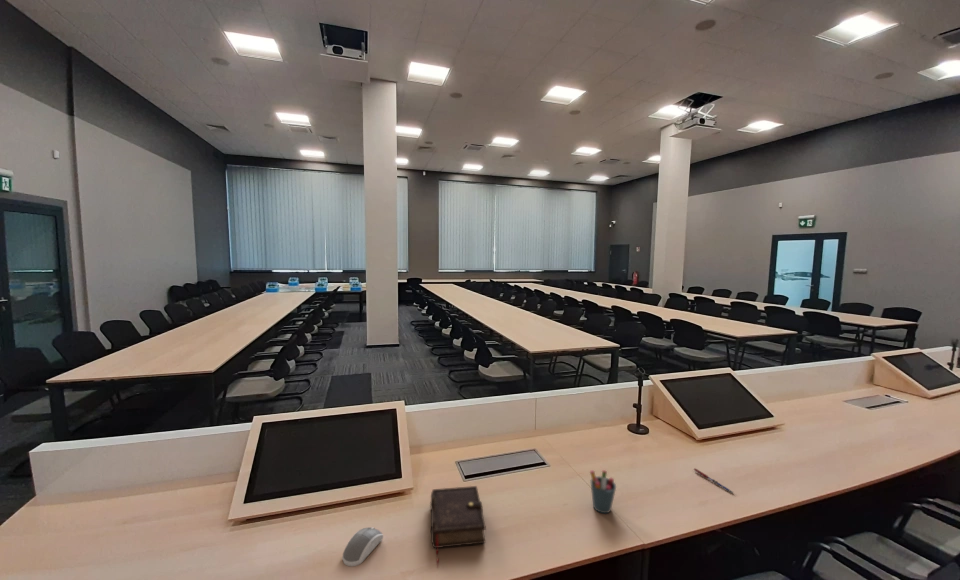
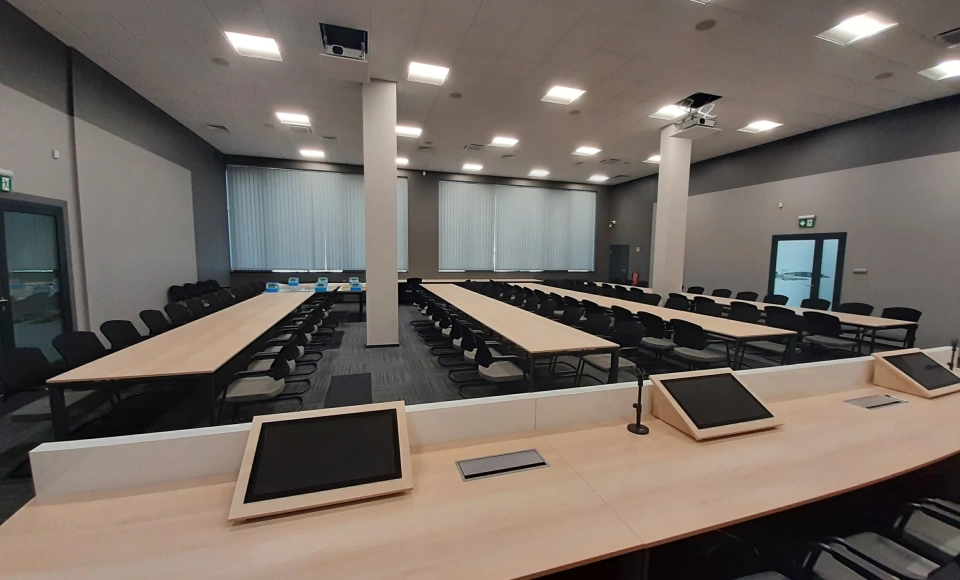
- book [429,485,487,569]
- pen holder [589,469,617,514]
- pen [692,467,734,494]
- computer mouse [341,526,384,567]
